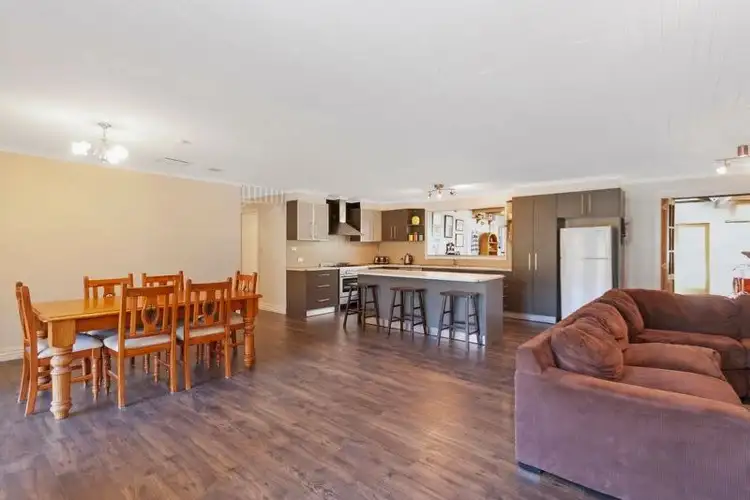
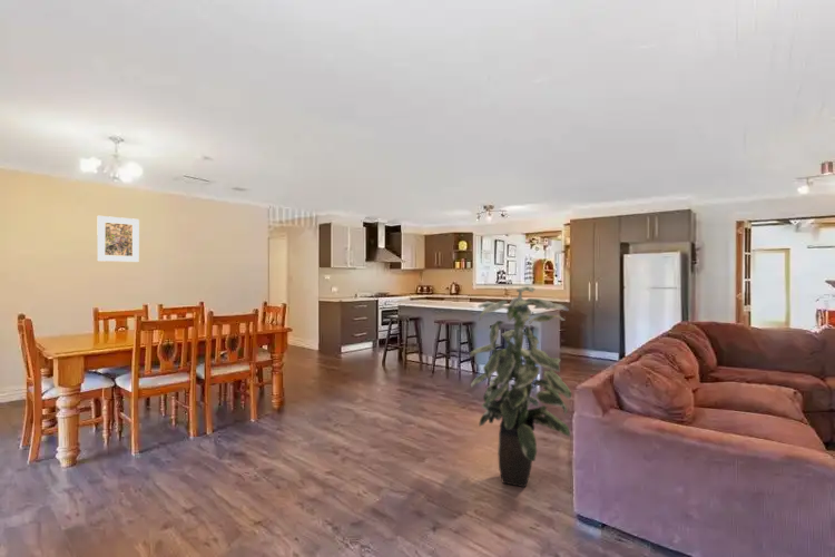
+ indoor plant [469,285,572,488]
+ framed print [96,215,140,263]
